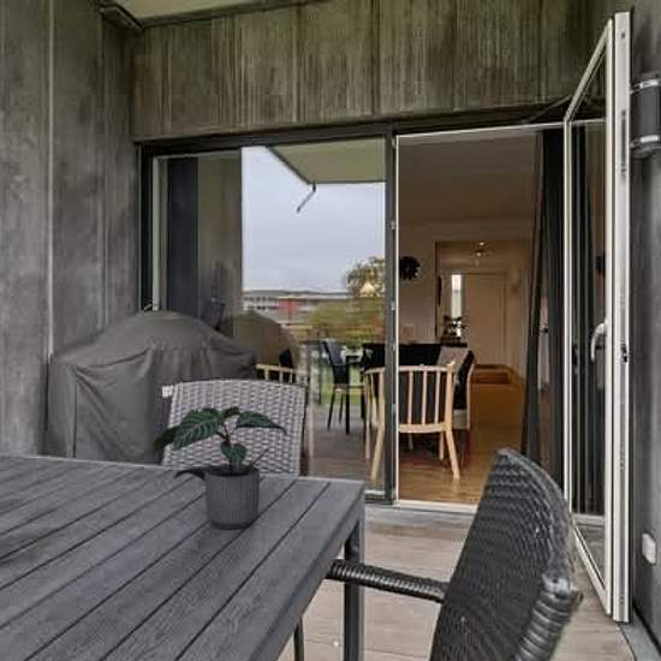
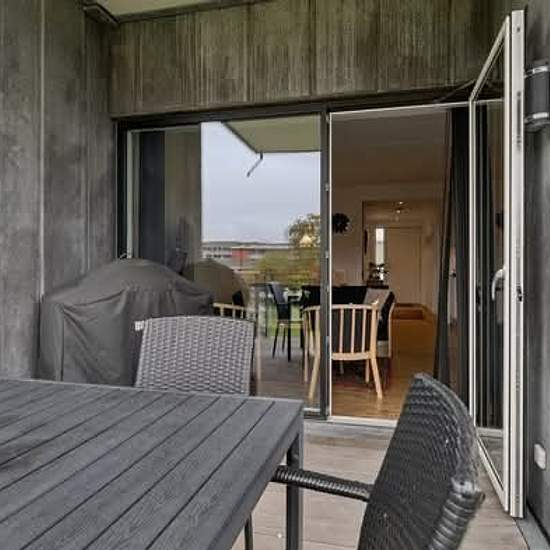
- potted plant [151,405,290,530]
